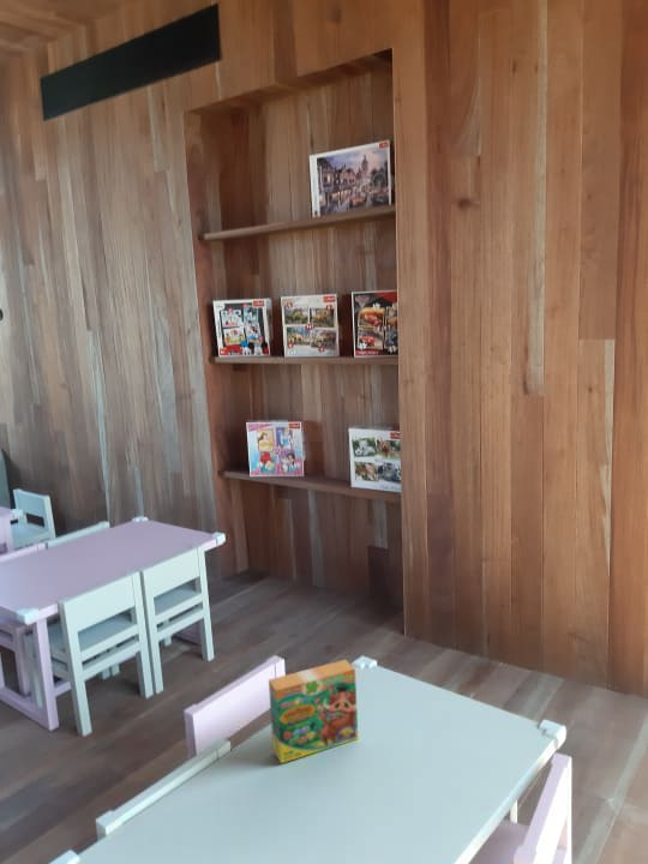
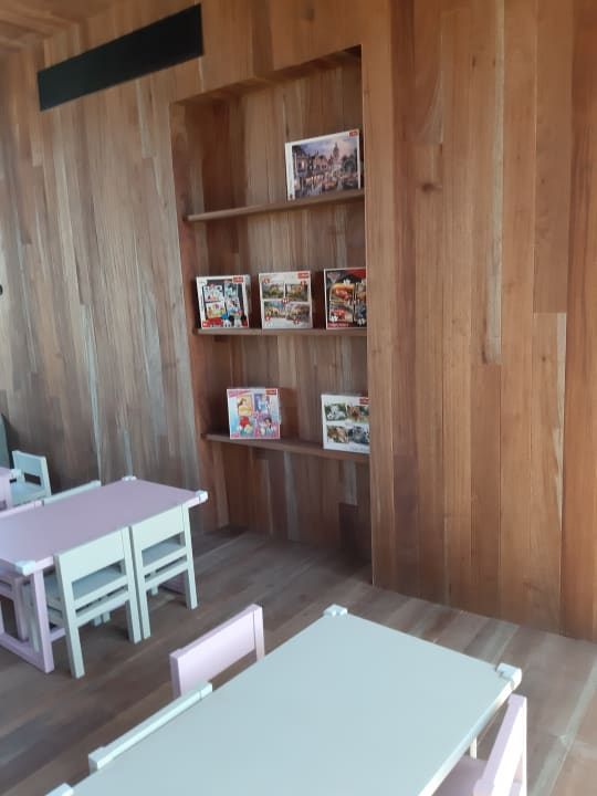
- puzzle box [268,659,360,764]
